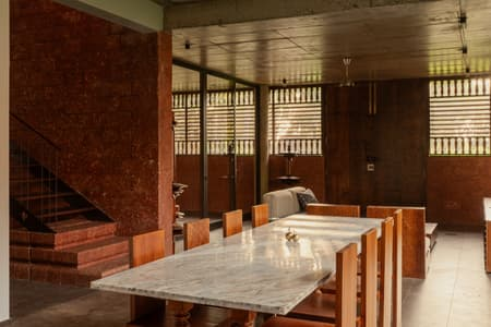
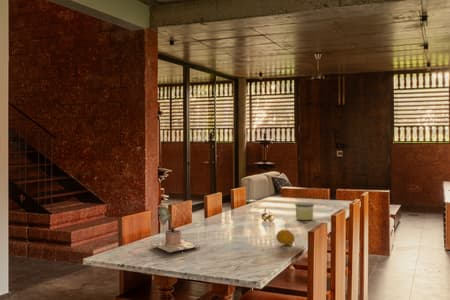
+ plant [150,206,201,254]
+ candle [294,202,315,221]
+ fruit [275,228,296,246]
